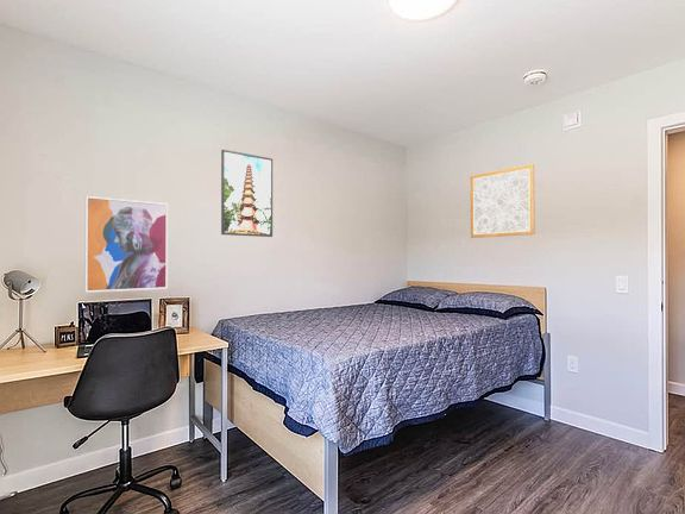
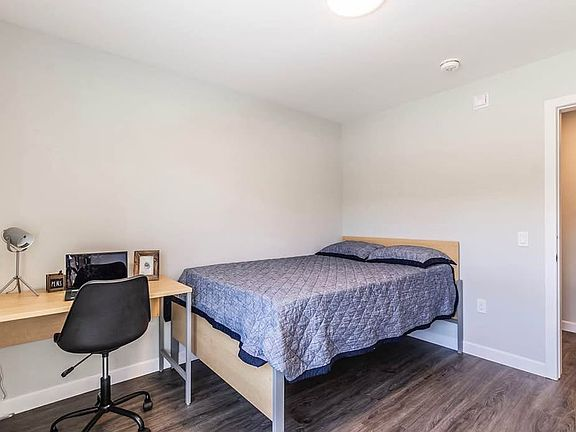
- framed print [220,149,274,238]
- wall art [469,163,535,239]
- wall art [83,195,169,294]
